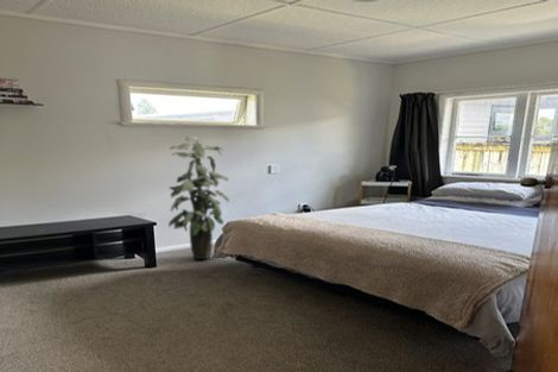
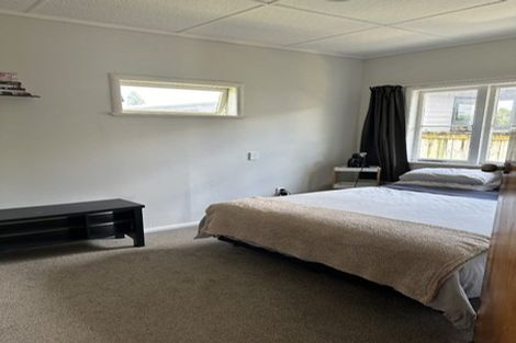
- indoor plant [167,135,230,260]
